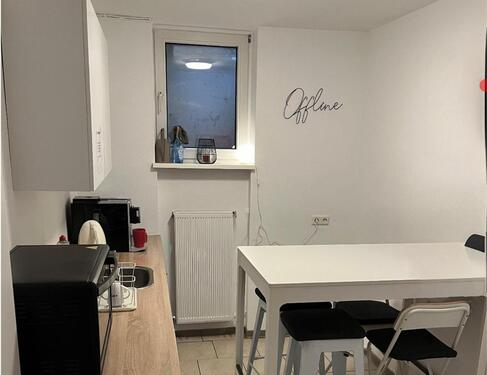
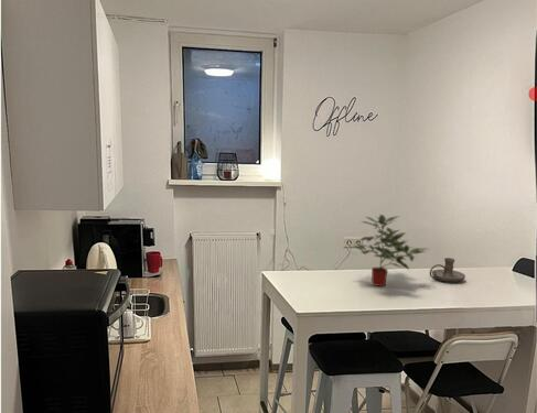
+ potted plant [353,214,430,287]
+ candle holder [429,257,466,283]
